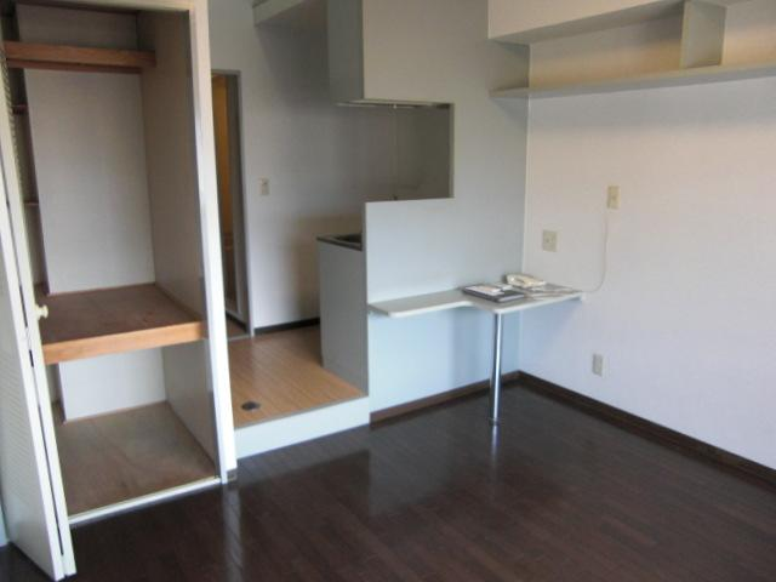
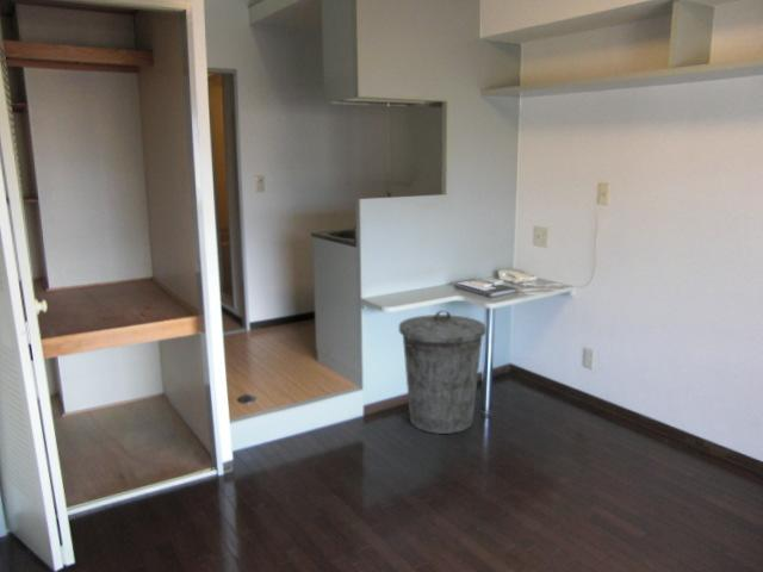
+ trash can [398,309,488,435]
